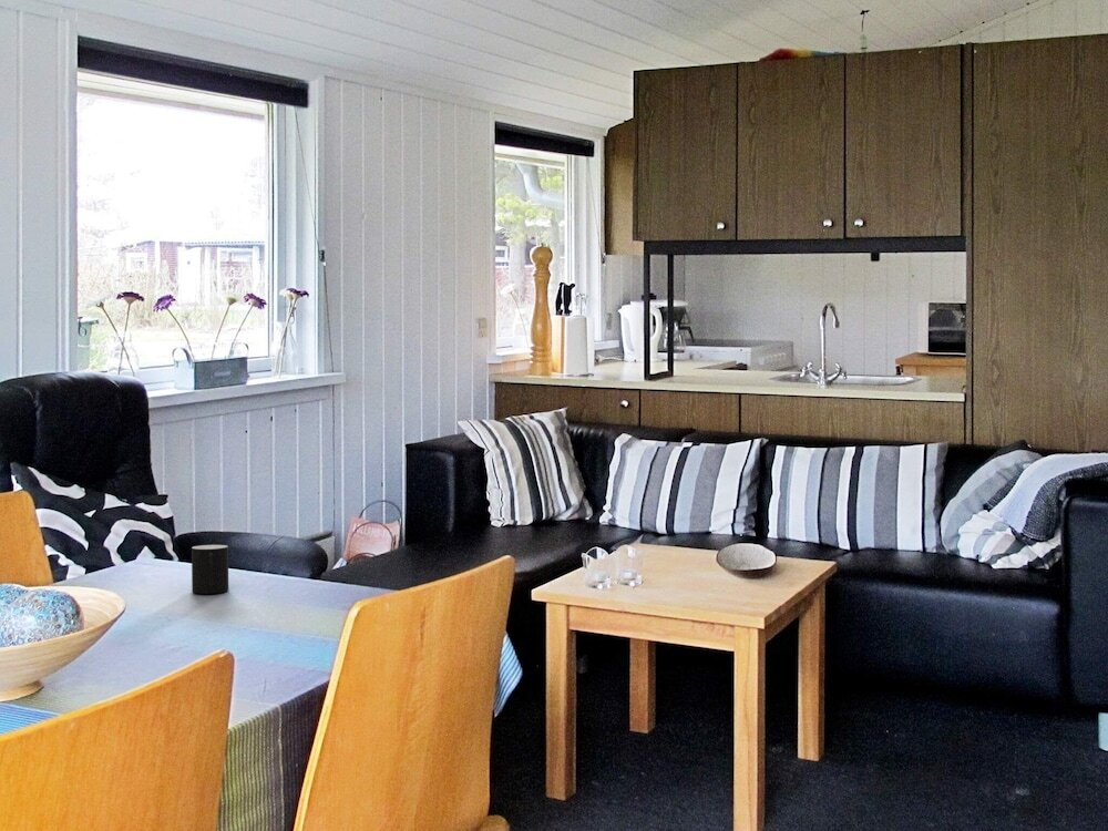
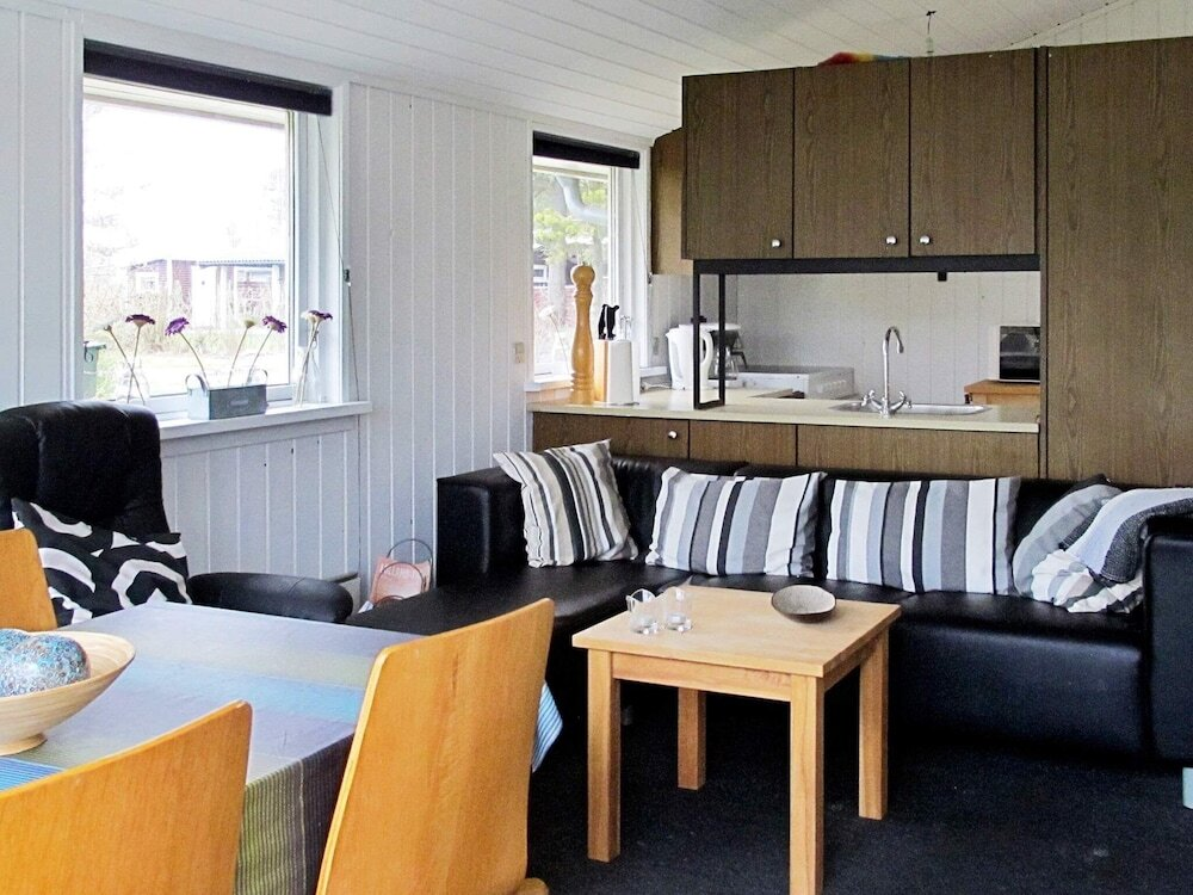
- cup [191,544,229,595]
